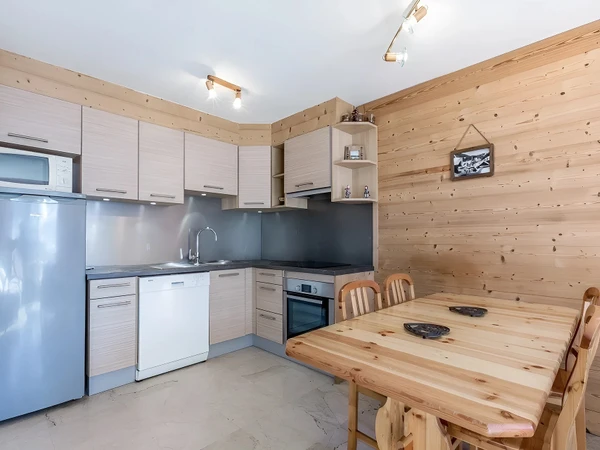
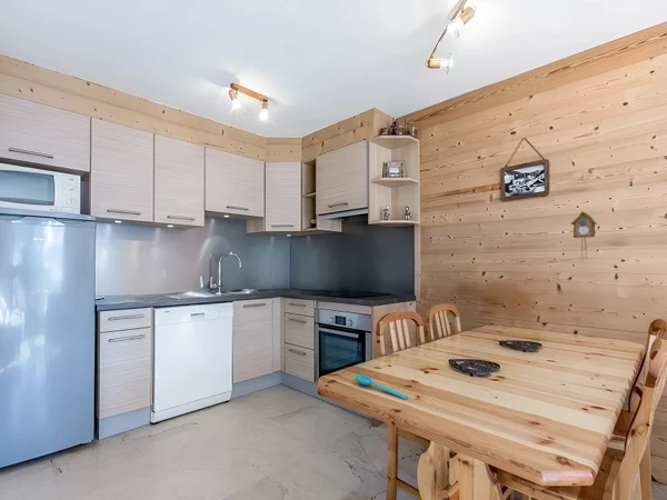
+ spoon [354,373,409,400]
+ cuckoo clock [570,210,598,262]
